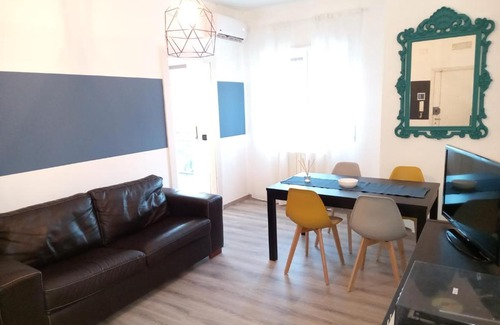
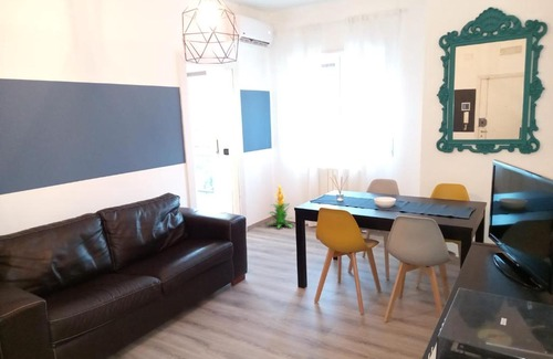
+ indoor plant [265,182,294,229]
